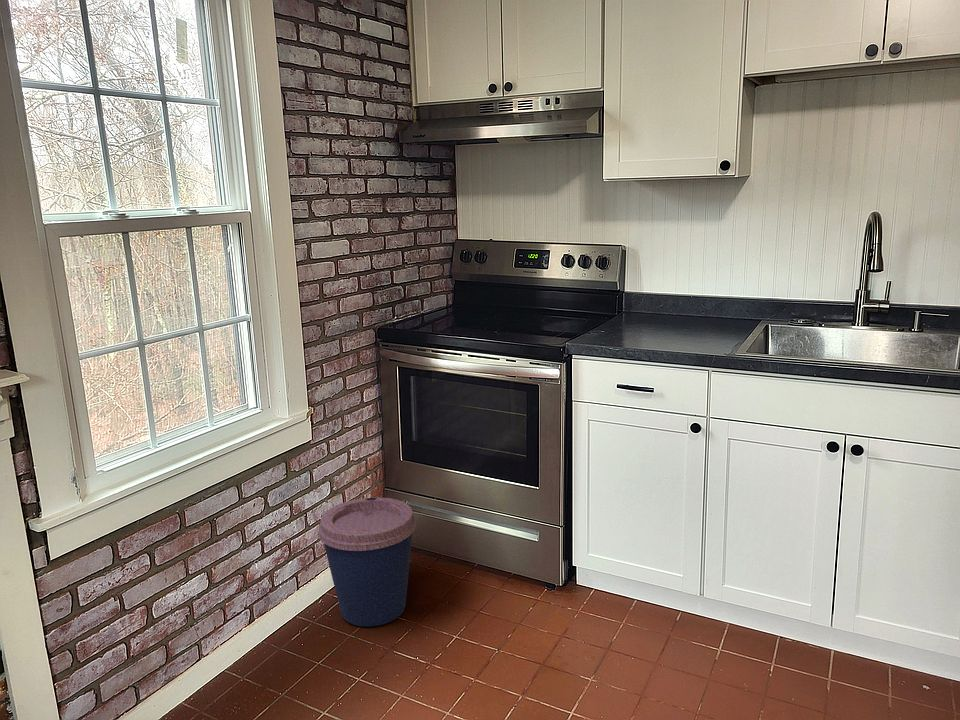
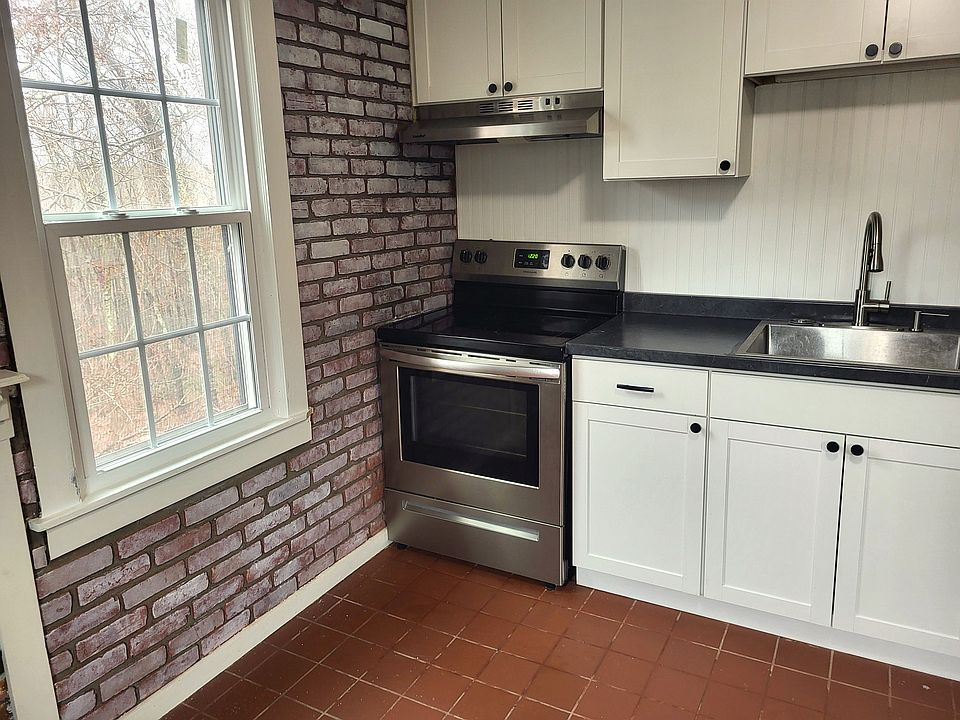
- coffee cup [318,496,417,627]
